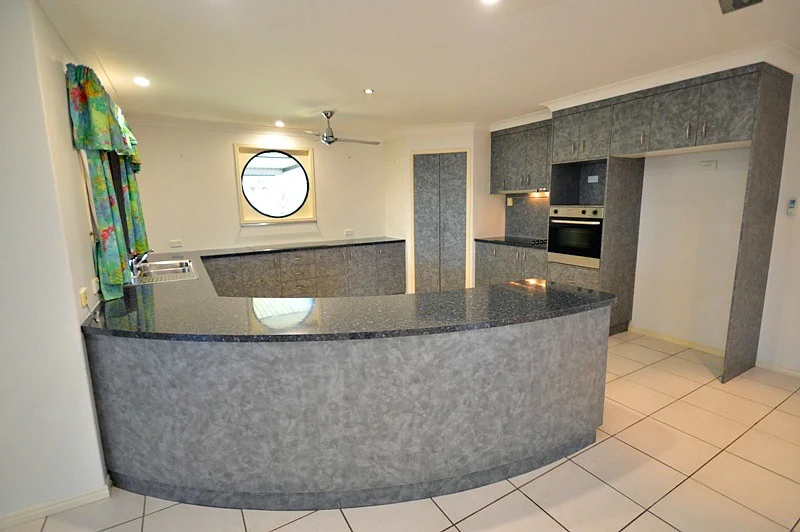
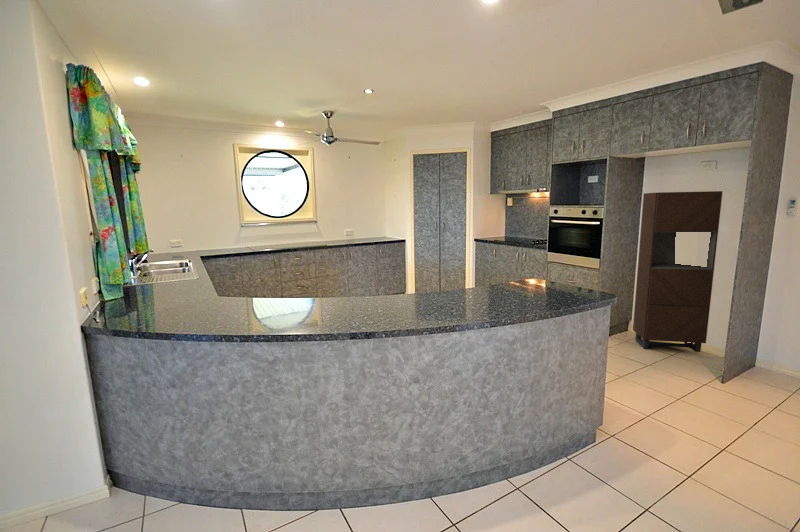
+ storage cabinet [632,190,724,353]
